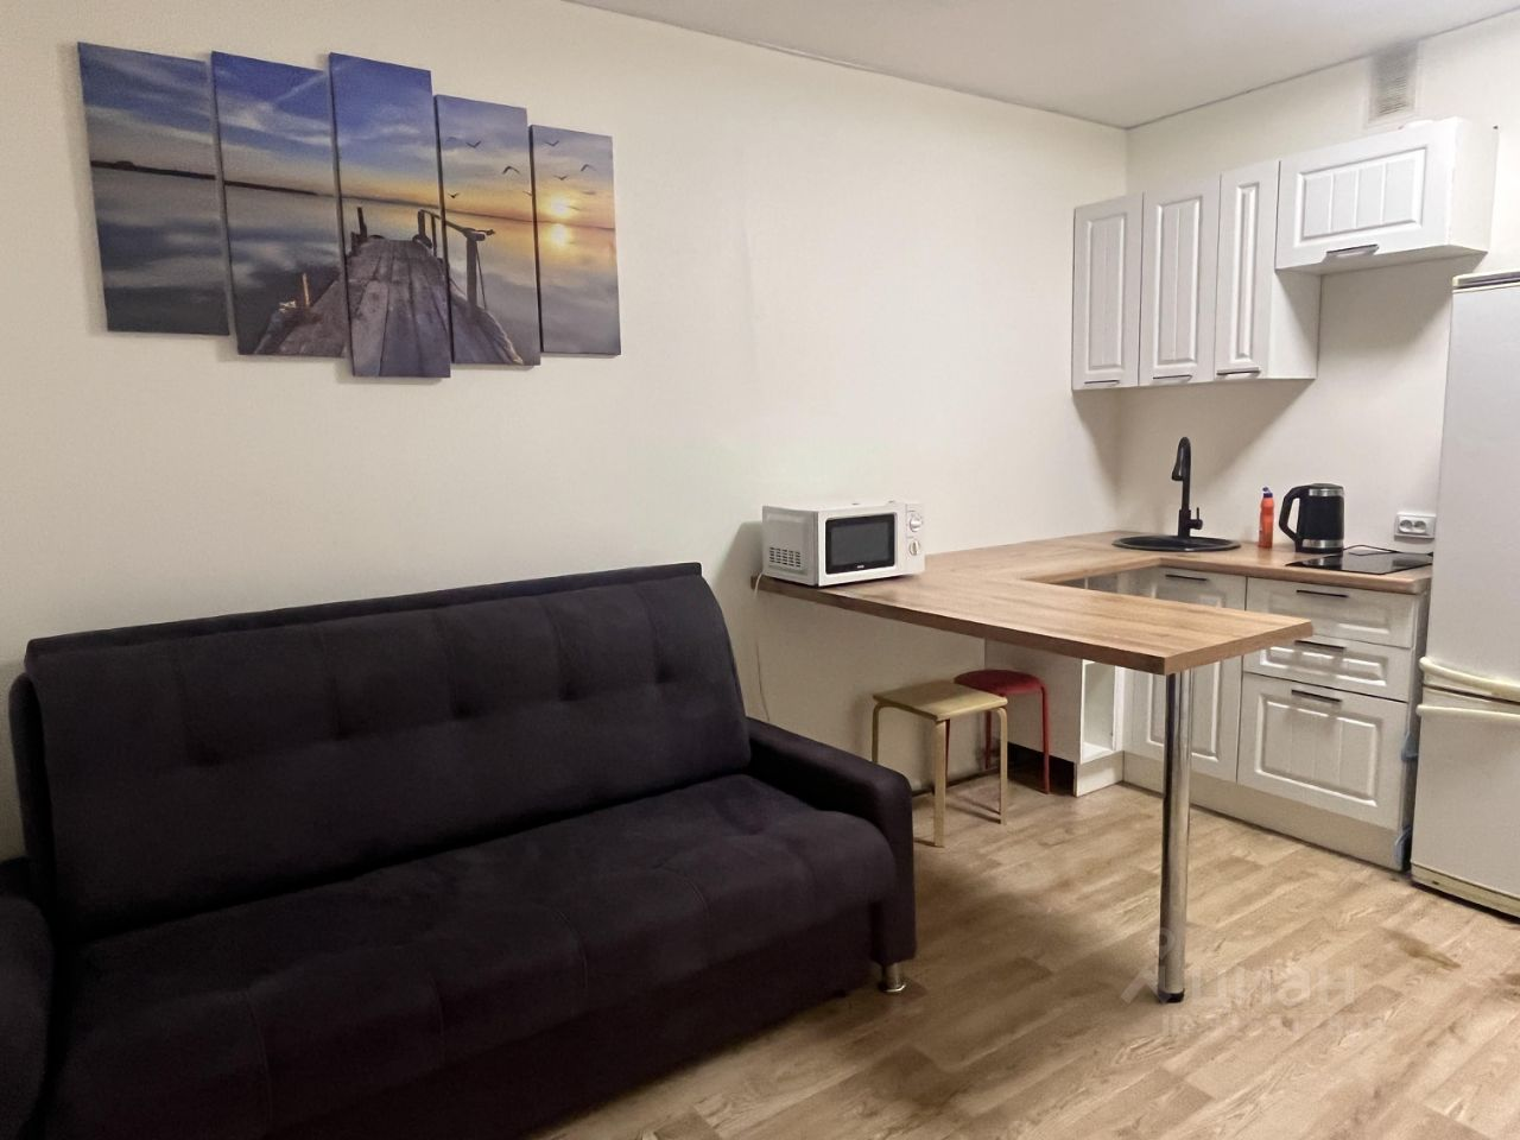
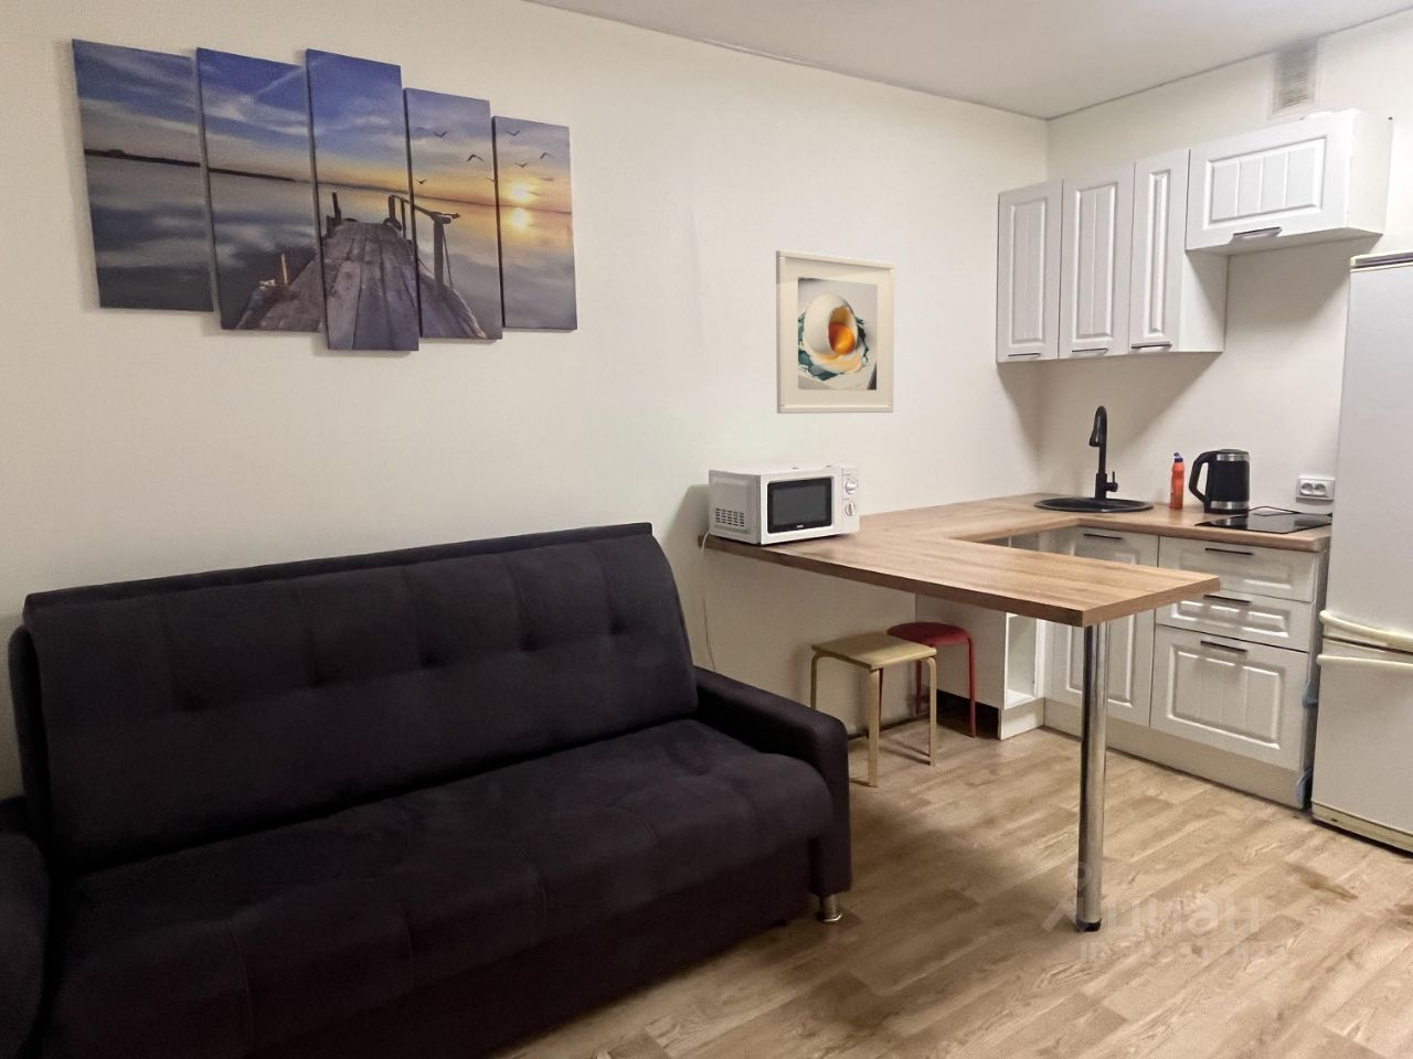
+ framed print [775,248,896,415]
